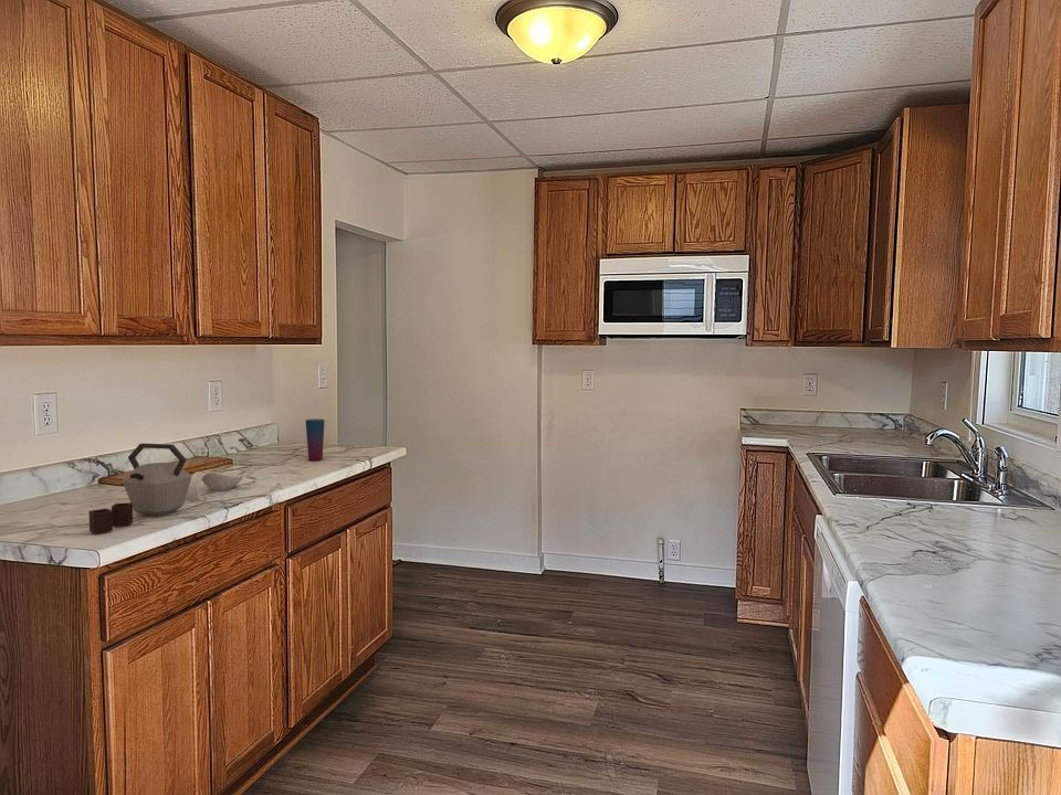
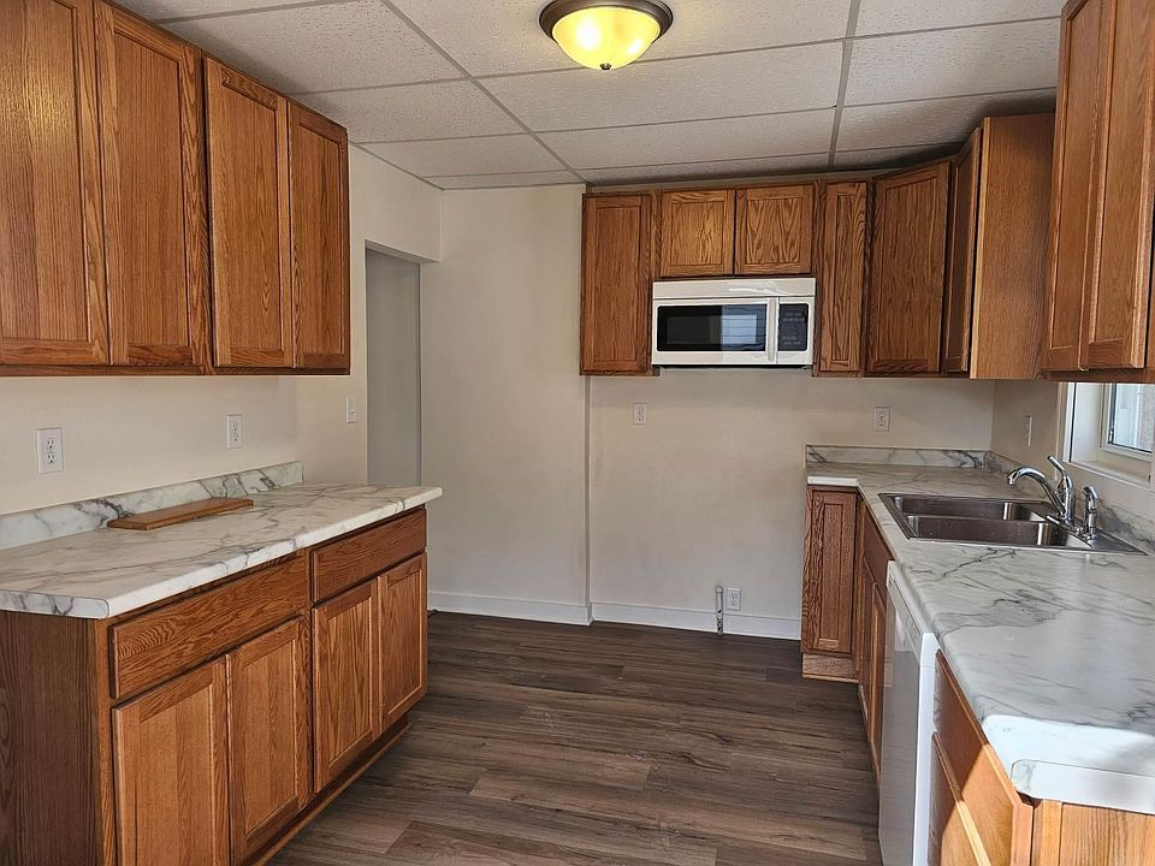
- kettle [87,442,192,534]
- cup [305,417,326,462]
- spoon rest [185,470,244,501]
